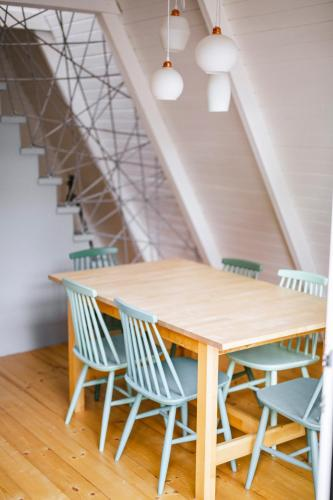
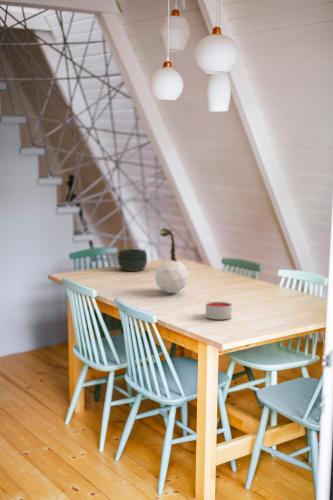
+ bowl [117,248,148,272]
+ candle [205,301,233,320]
+ plant [150,227,189,294]
